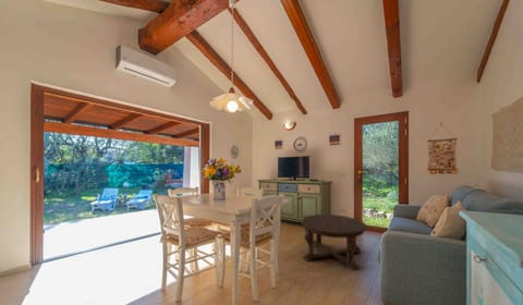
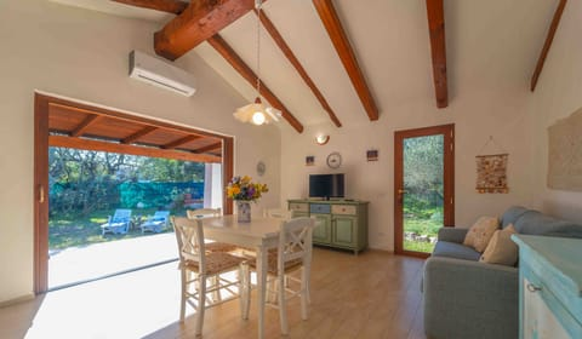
- coffee table [301,213,367,271]
